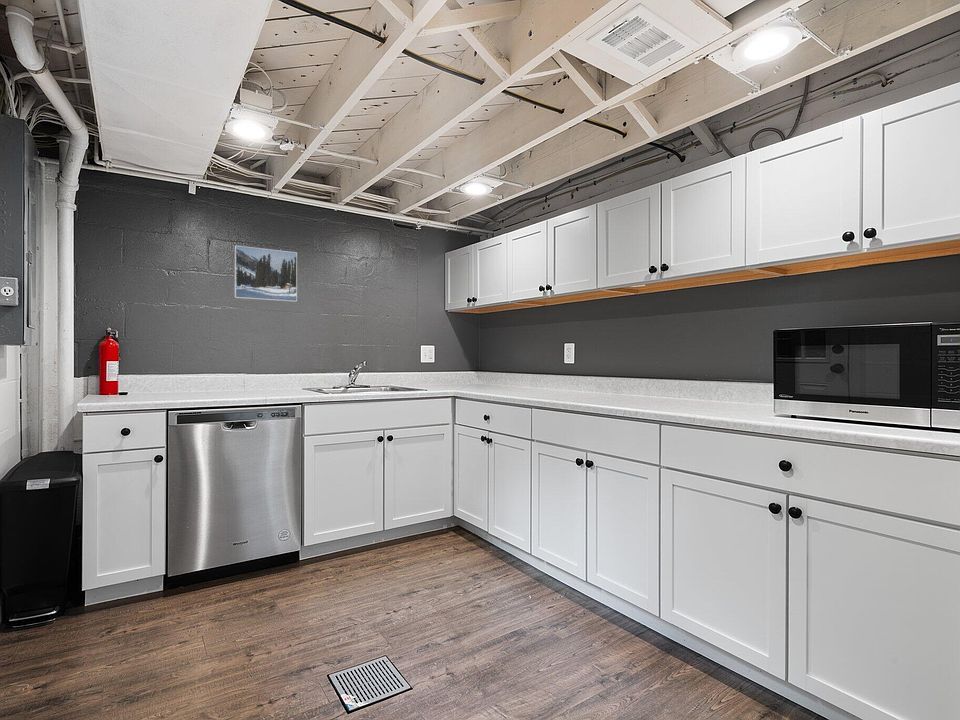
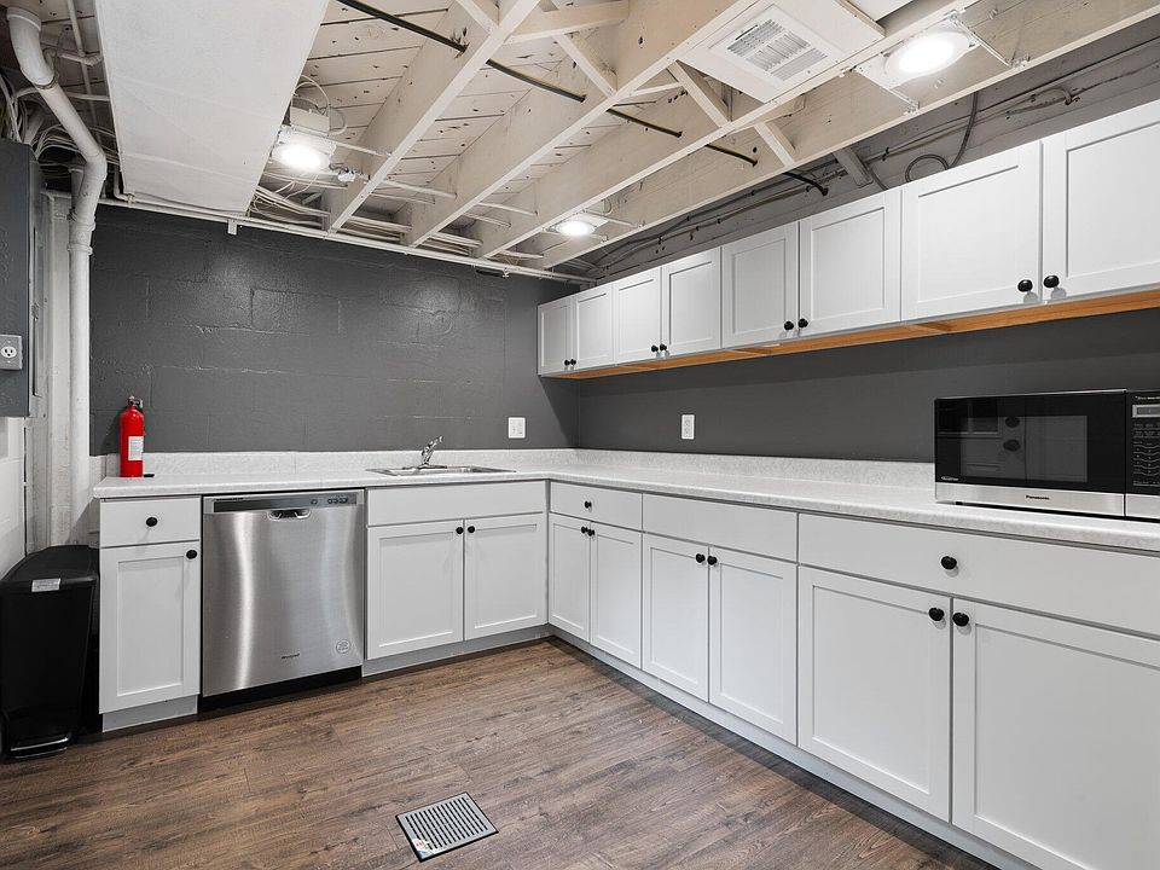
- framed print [234,244,298,303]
